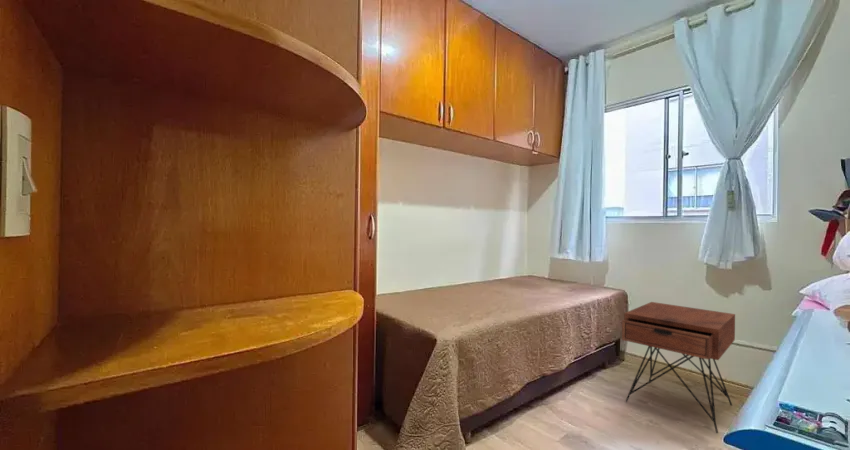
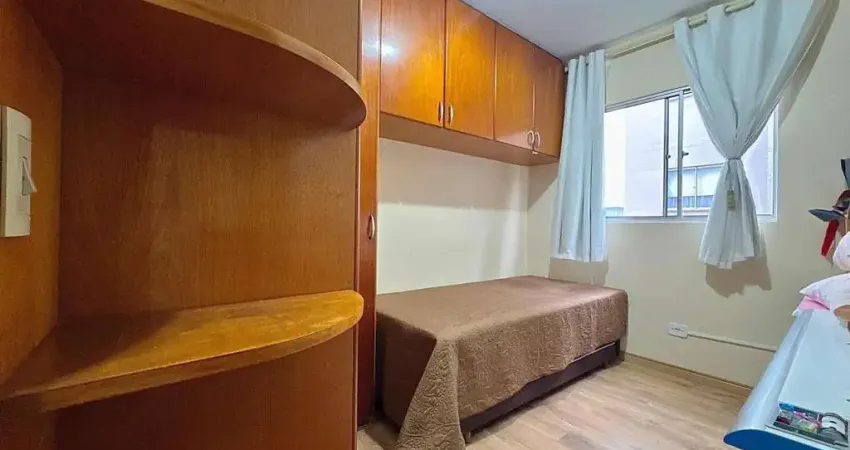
- nightstand [621,301,736,434]
